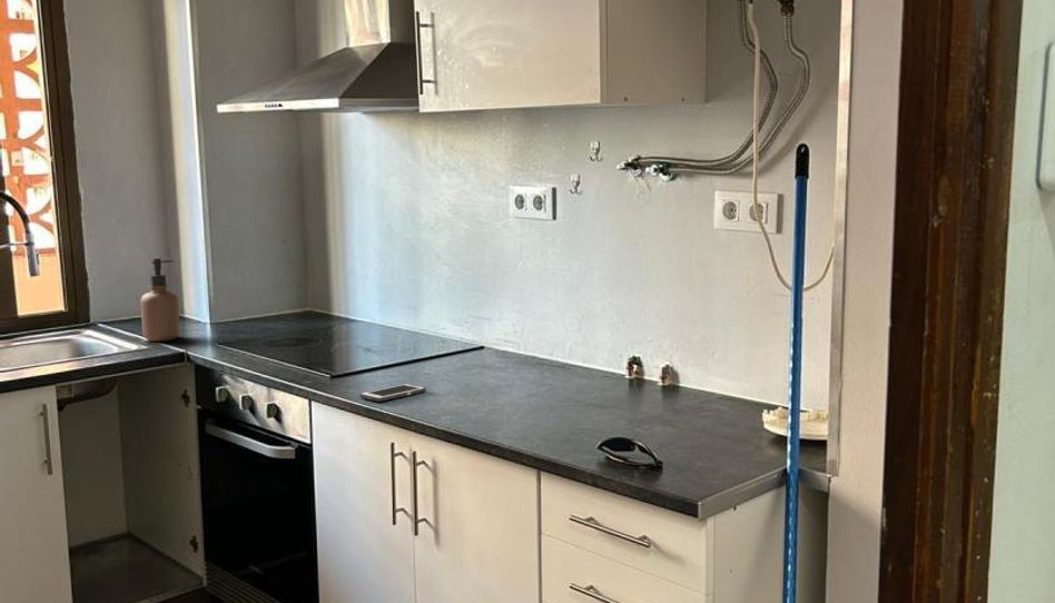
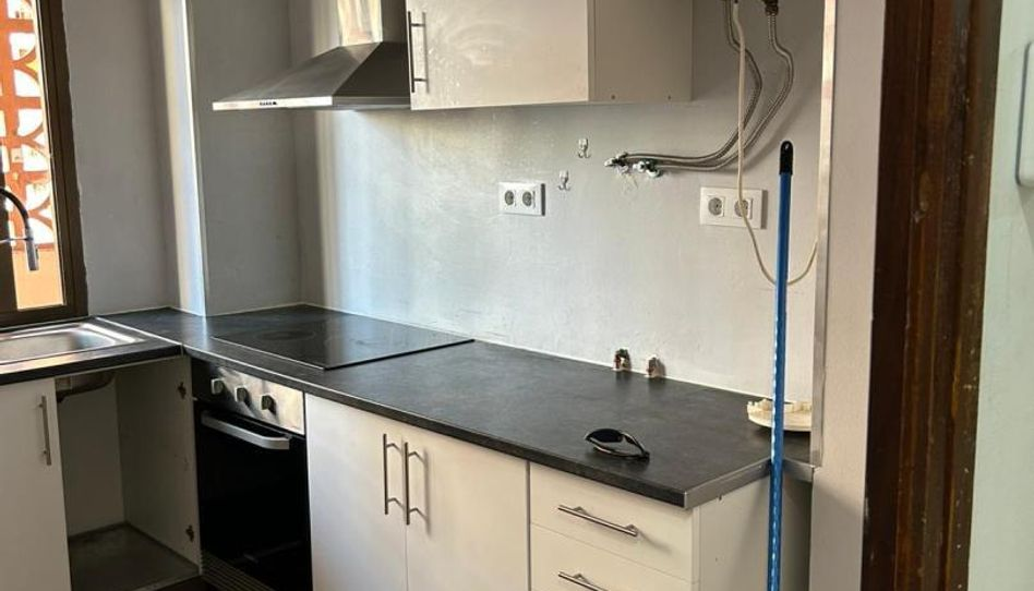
- cell phone [358,383,427,403]
- soap dispenser [139,257,181,343]
